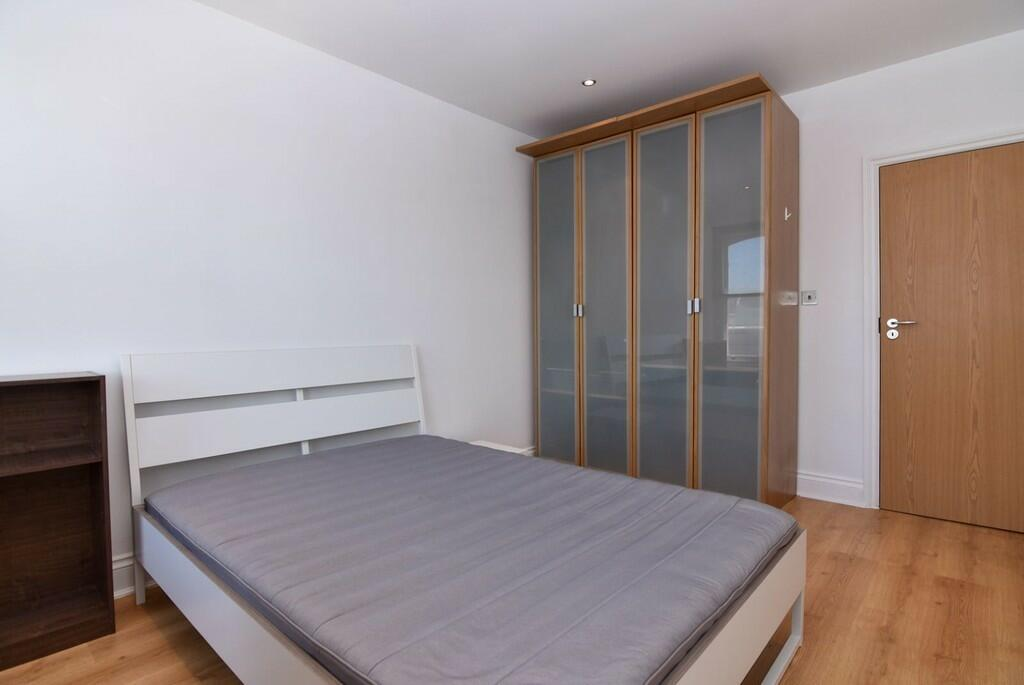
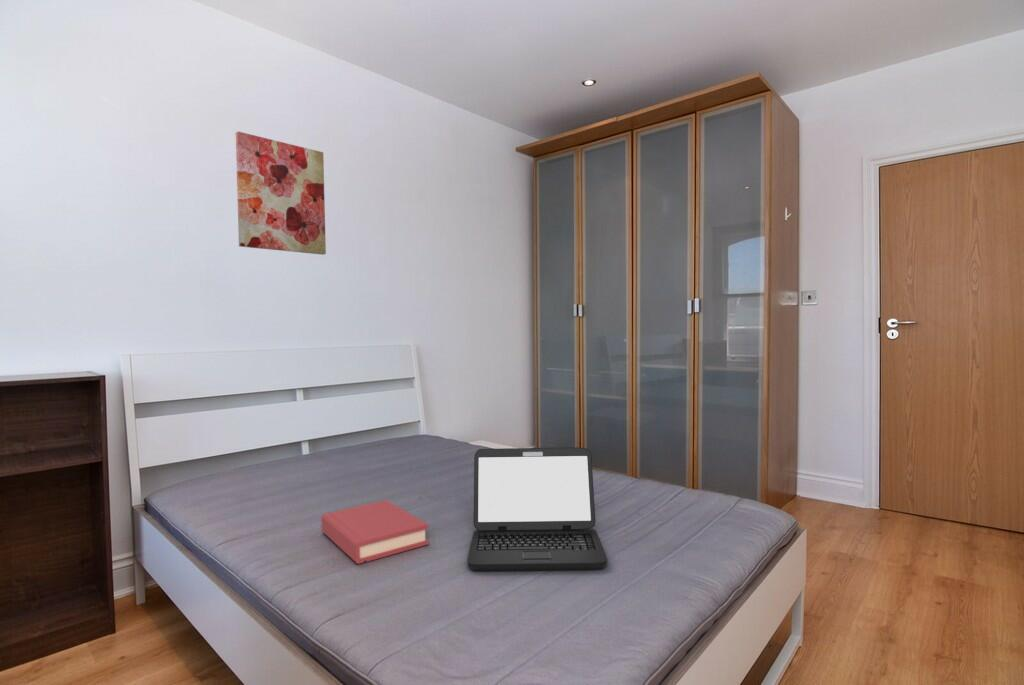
+ wall art [235,130,327,256]
+ laptop [466,447,608,573]
+ hardback book [320,499,430,565]
